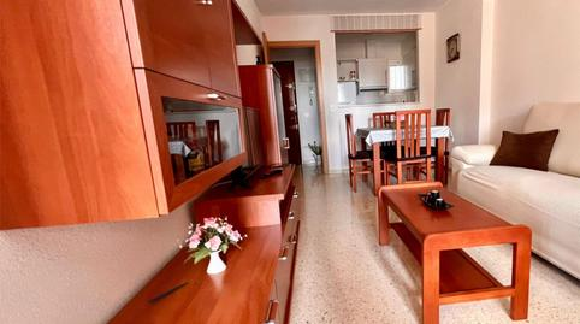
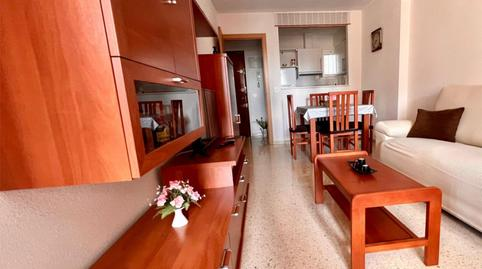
- pen [147,281,190,304]
